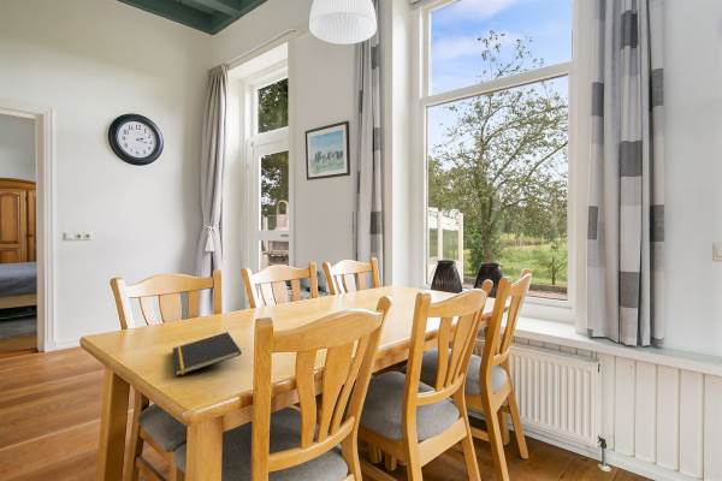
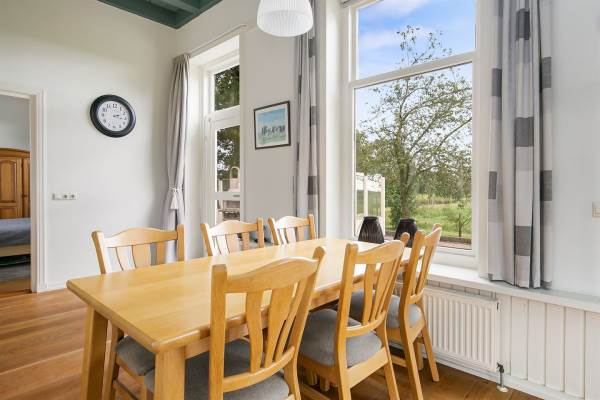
- notepad [172,331,243,378]
